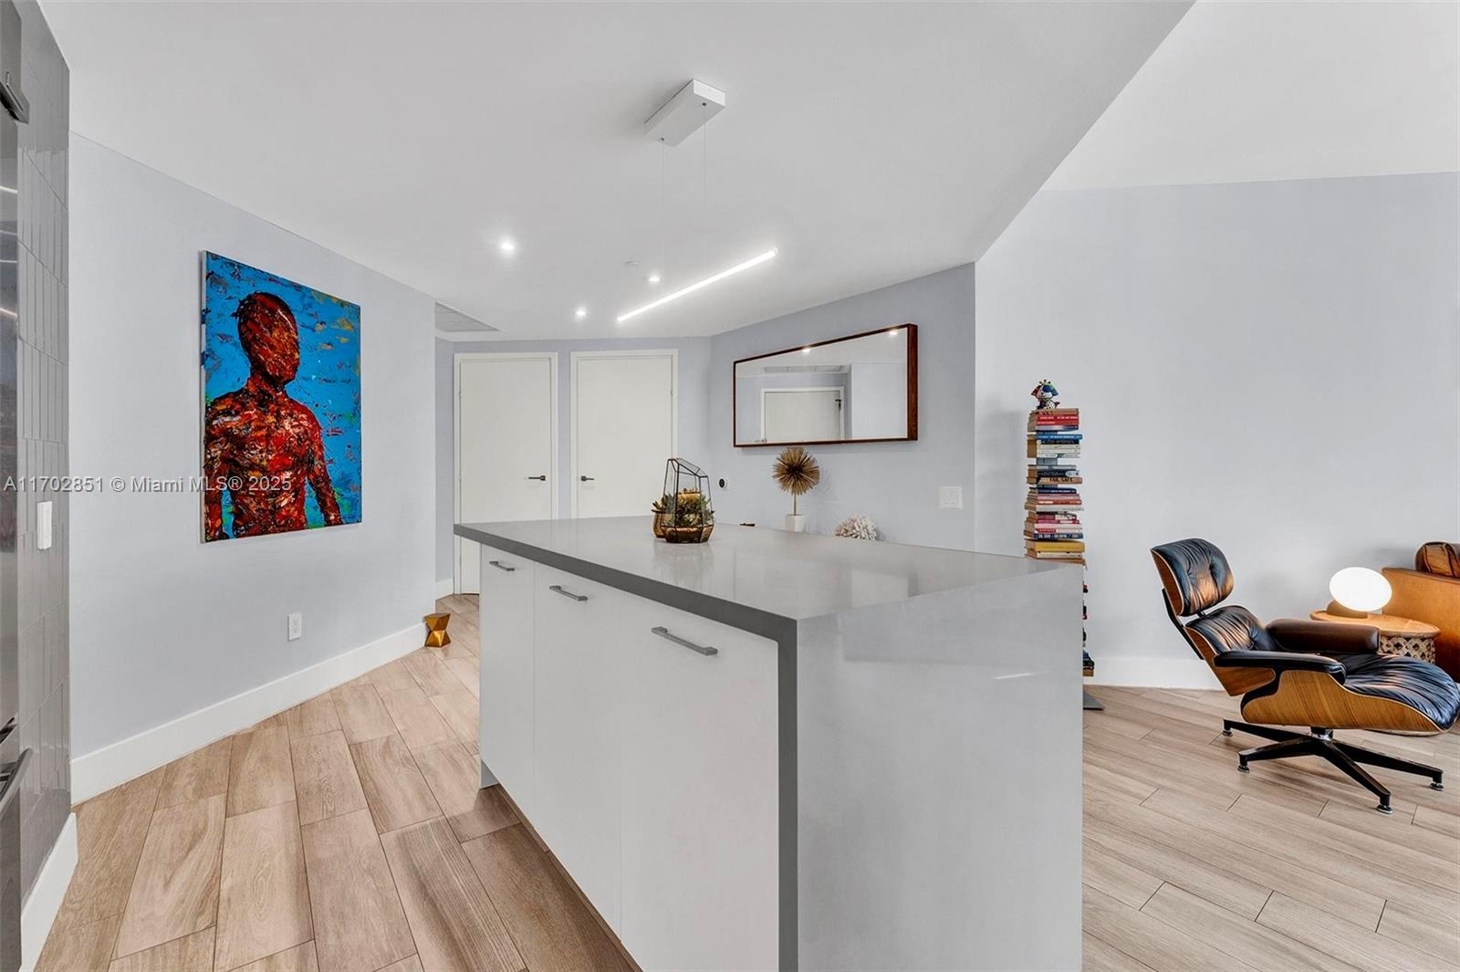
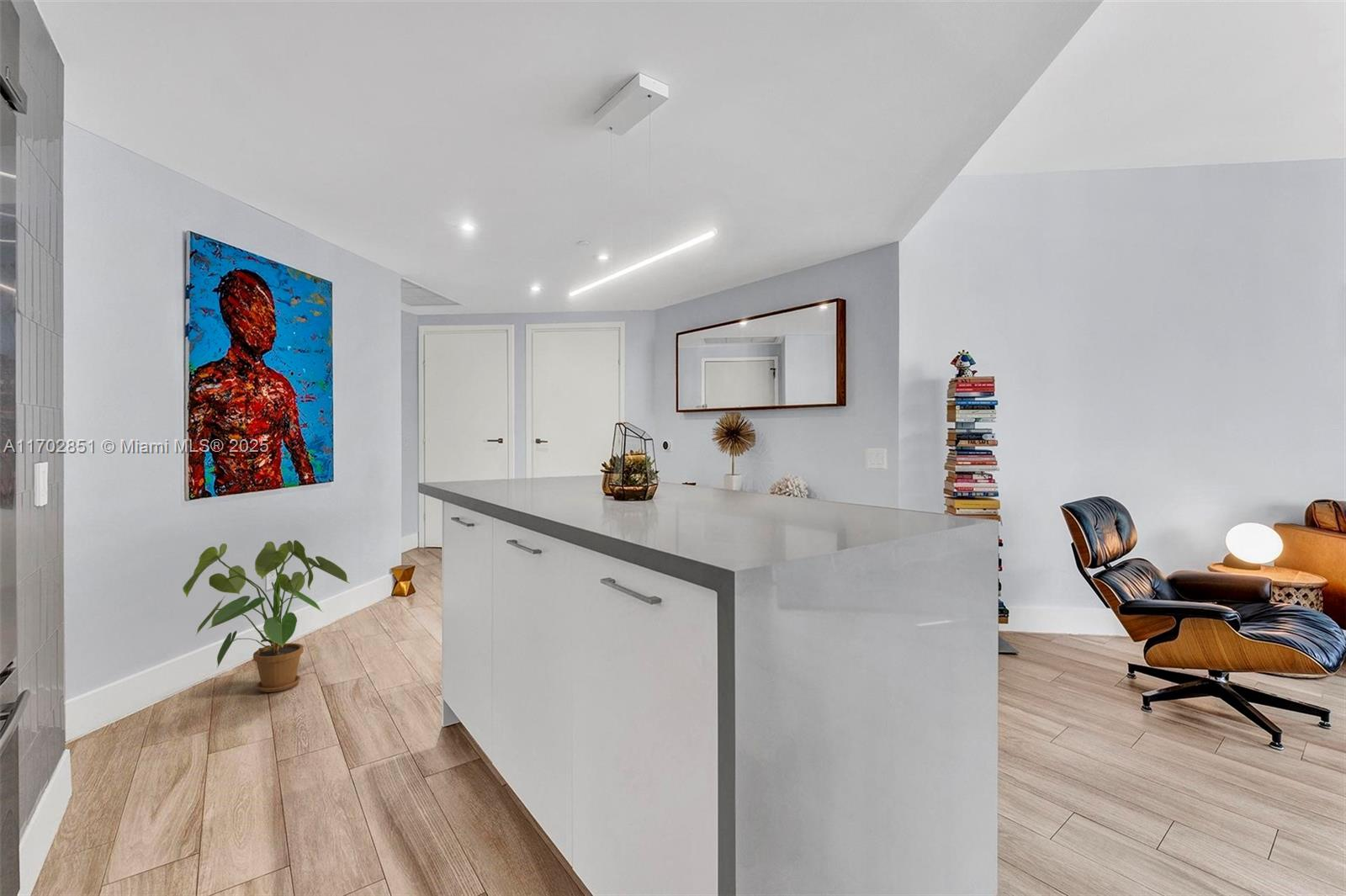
+ house plant [182,539,351,693]
